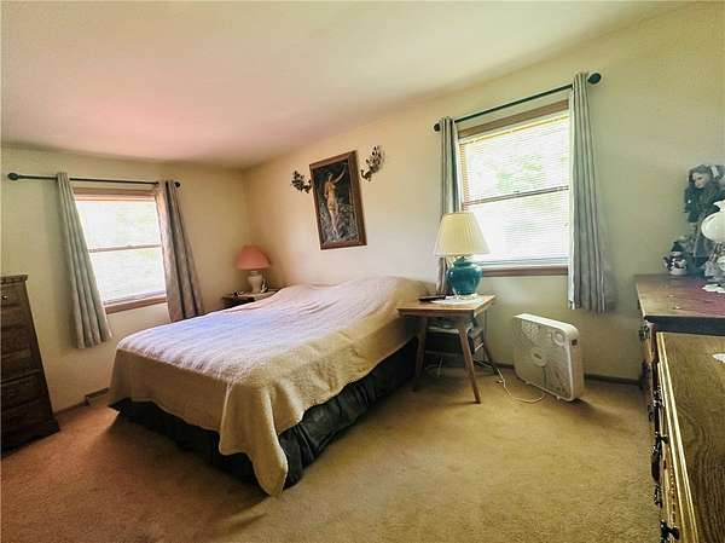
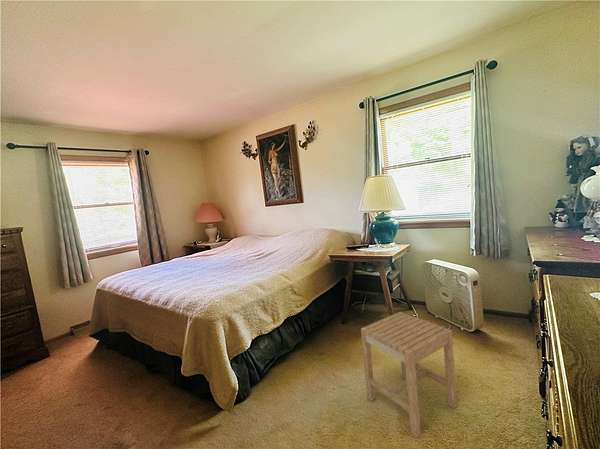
+ stool [360,311,458,439]
